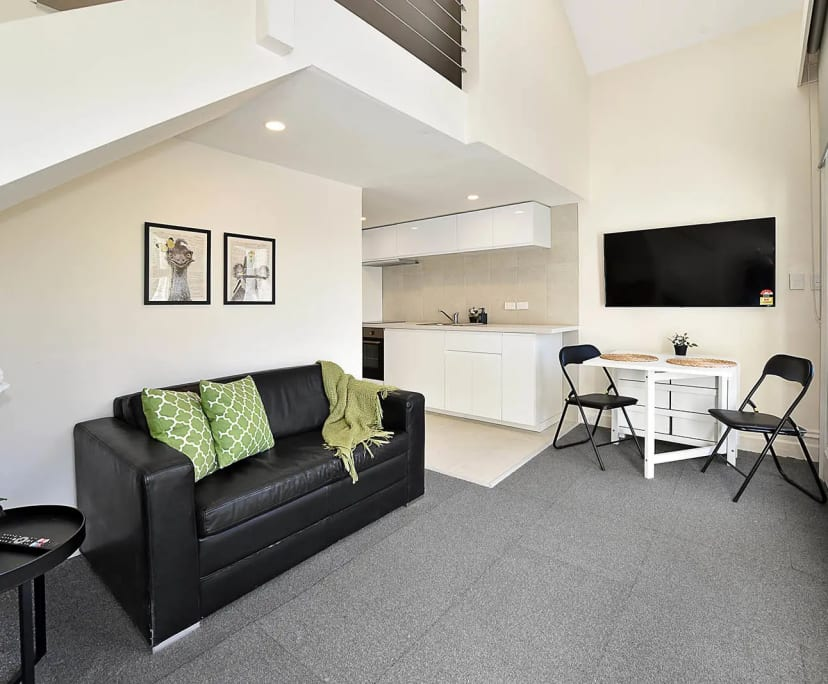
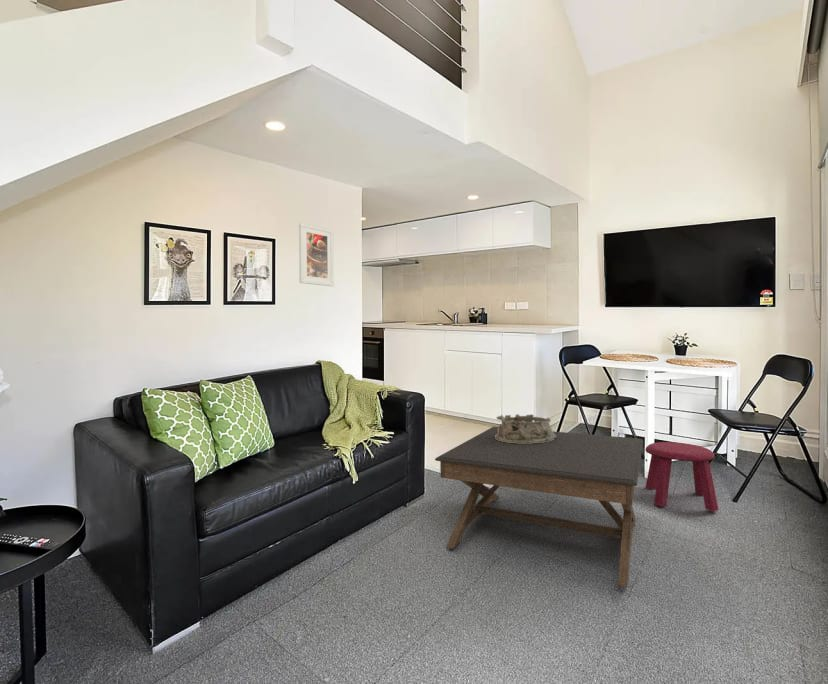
+ coffee table [434,426,644,588]
+ stool [644,441,720,512]
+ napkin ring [495,413,557,444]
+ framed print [298,222,335,287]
